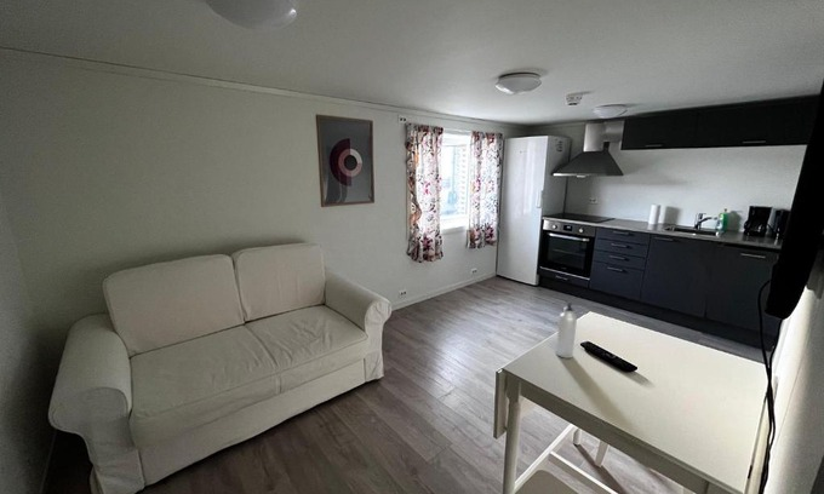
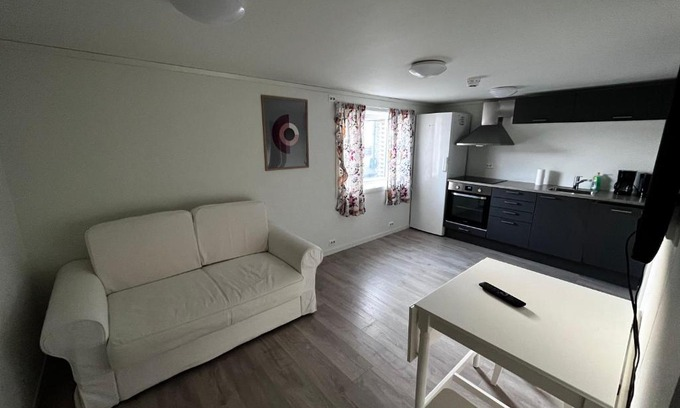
- water bottle [555,300,578,360]
